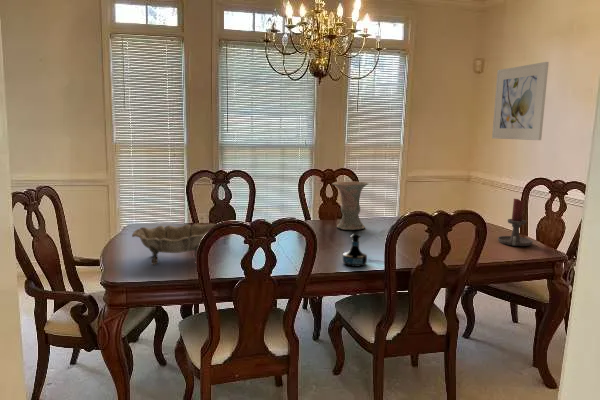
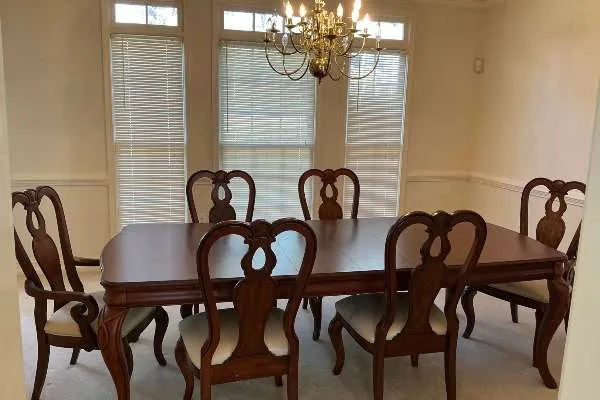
- decorative bowl [131,223,216,266]
- vase [331,180,369,231]
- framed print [491,61,550,141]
- candle holder [497,198,534,247]
- tequila bottle [342,233,368,268]
